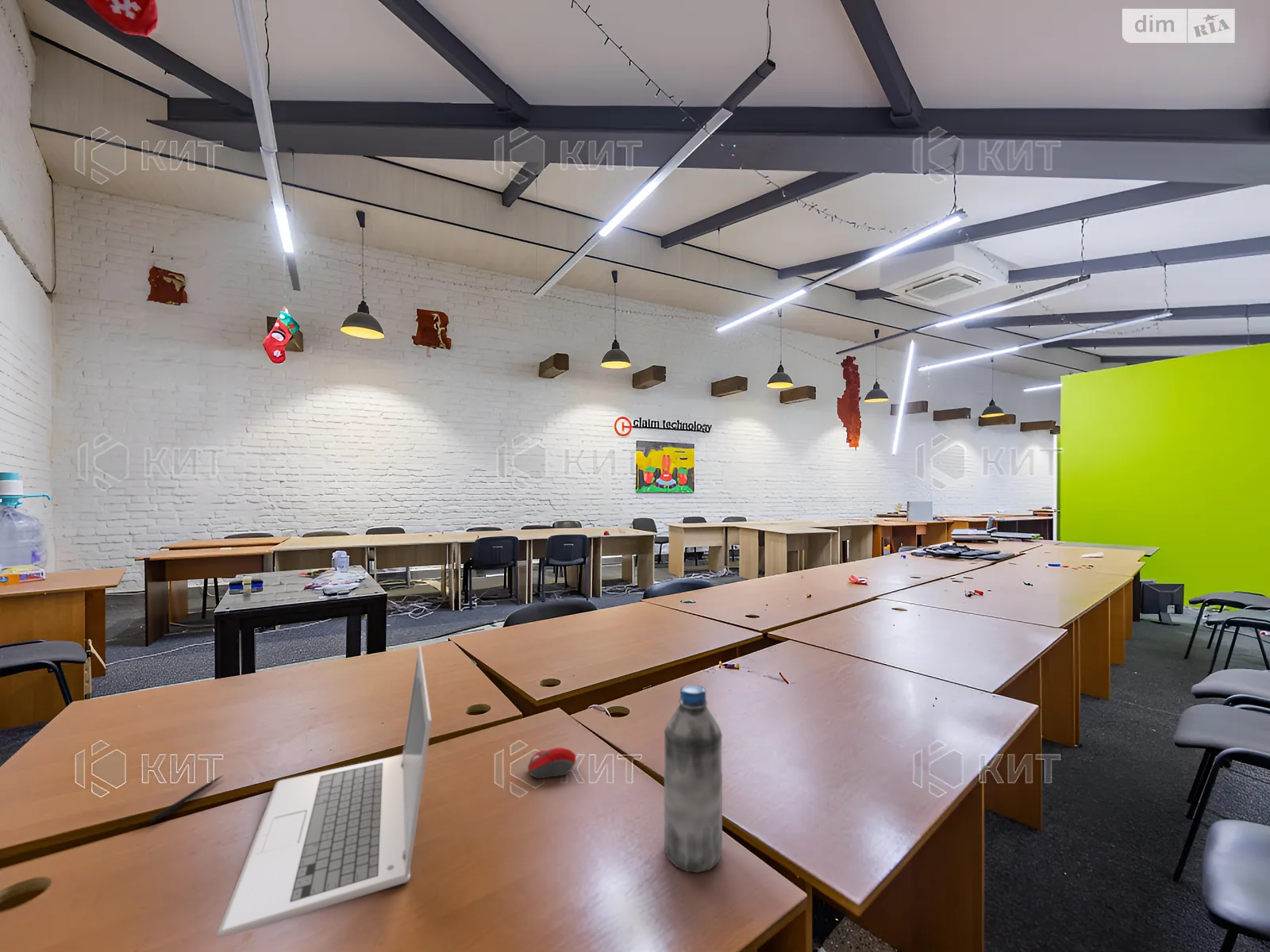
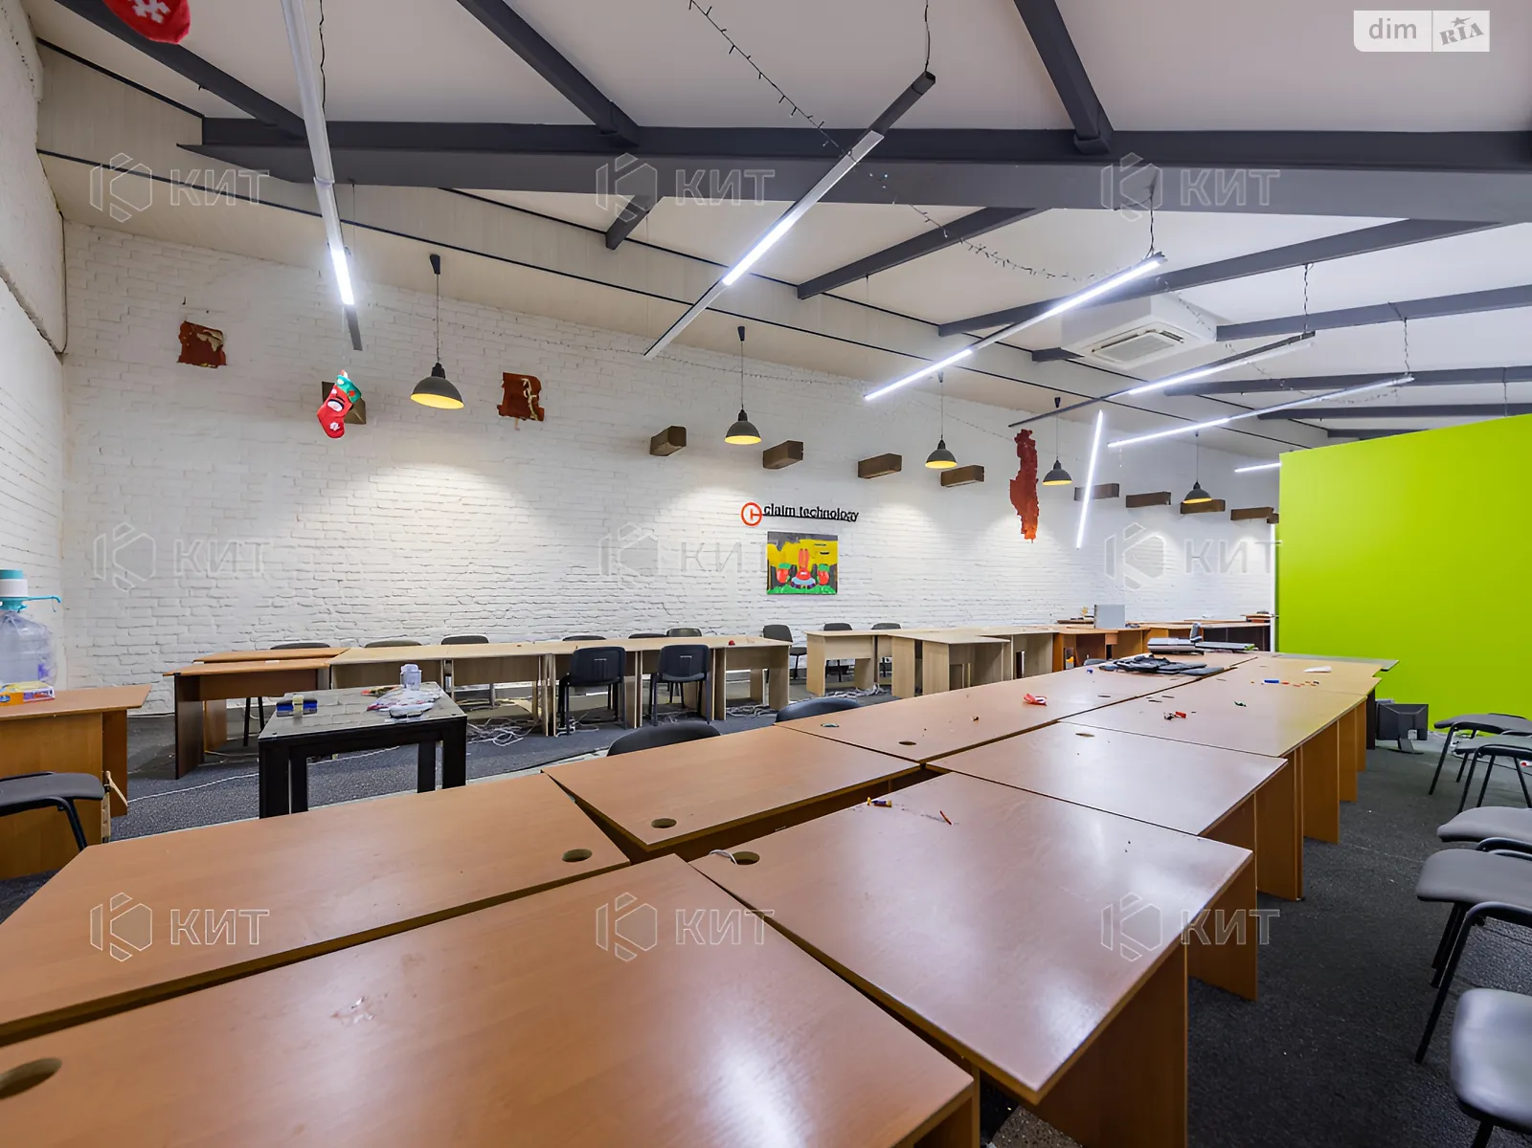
- laptop [216,646,433,938]
- water bottle [664,684,723,873]
- computer mouse [527,747,577,779]
- pen [147,774,225,824]
